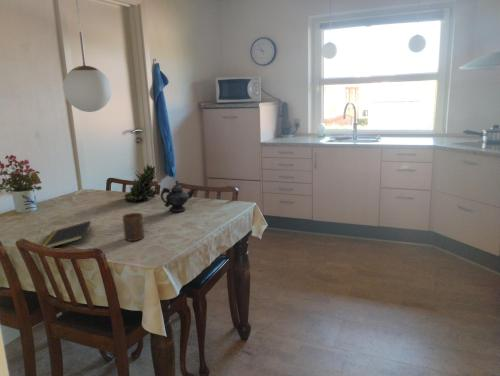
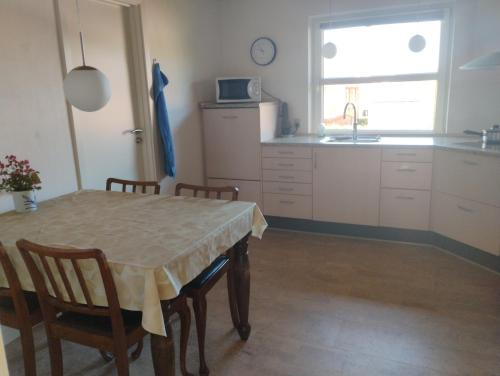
- teapot [160,179,196,213]
- notepad [40,220,92,248]
- succulent plant [124,163,158,203]
- cup [121,212,145,242]
